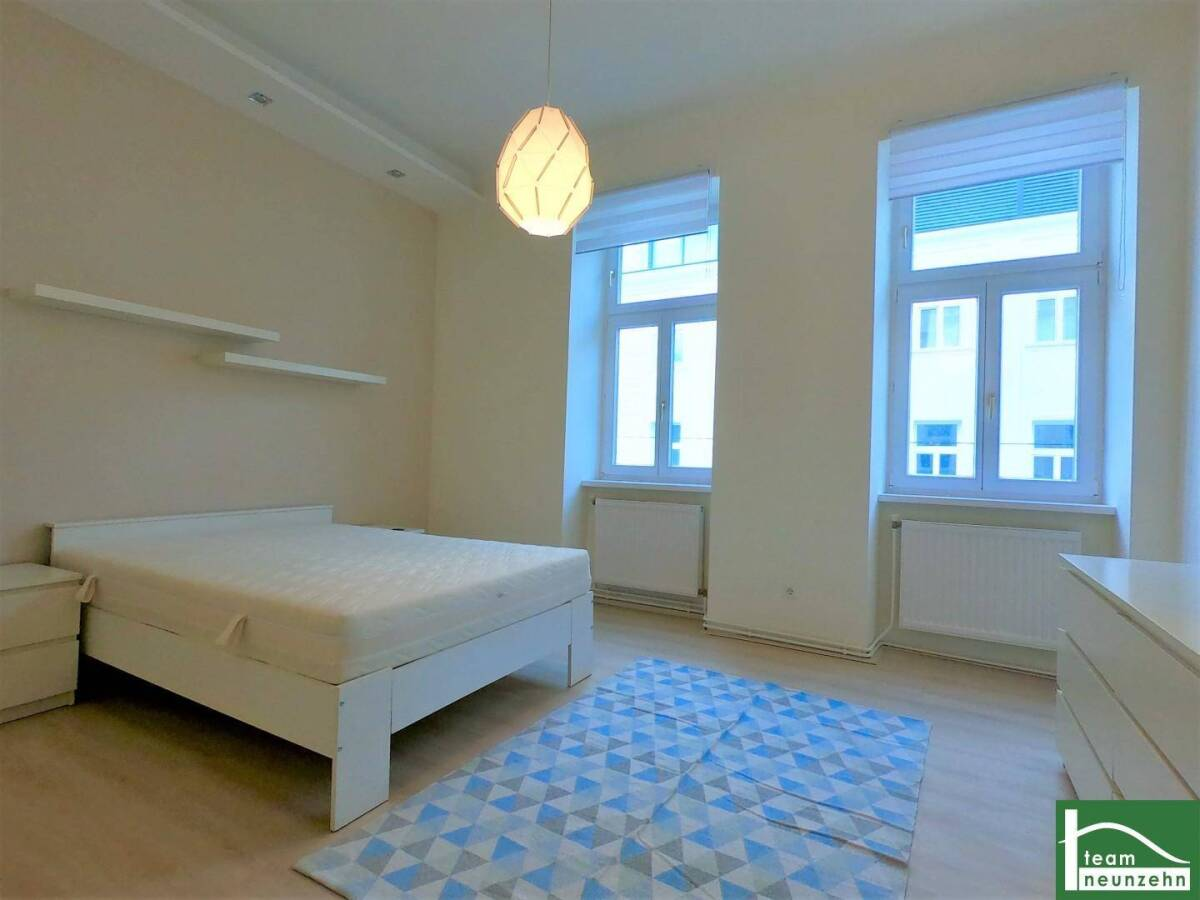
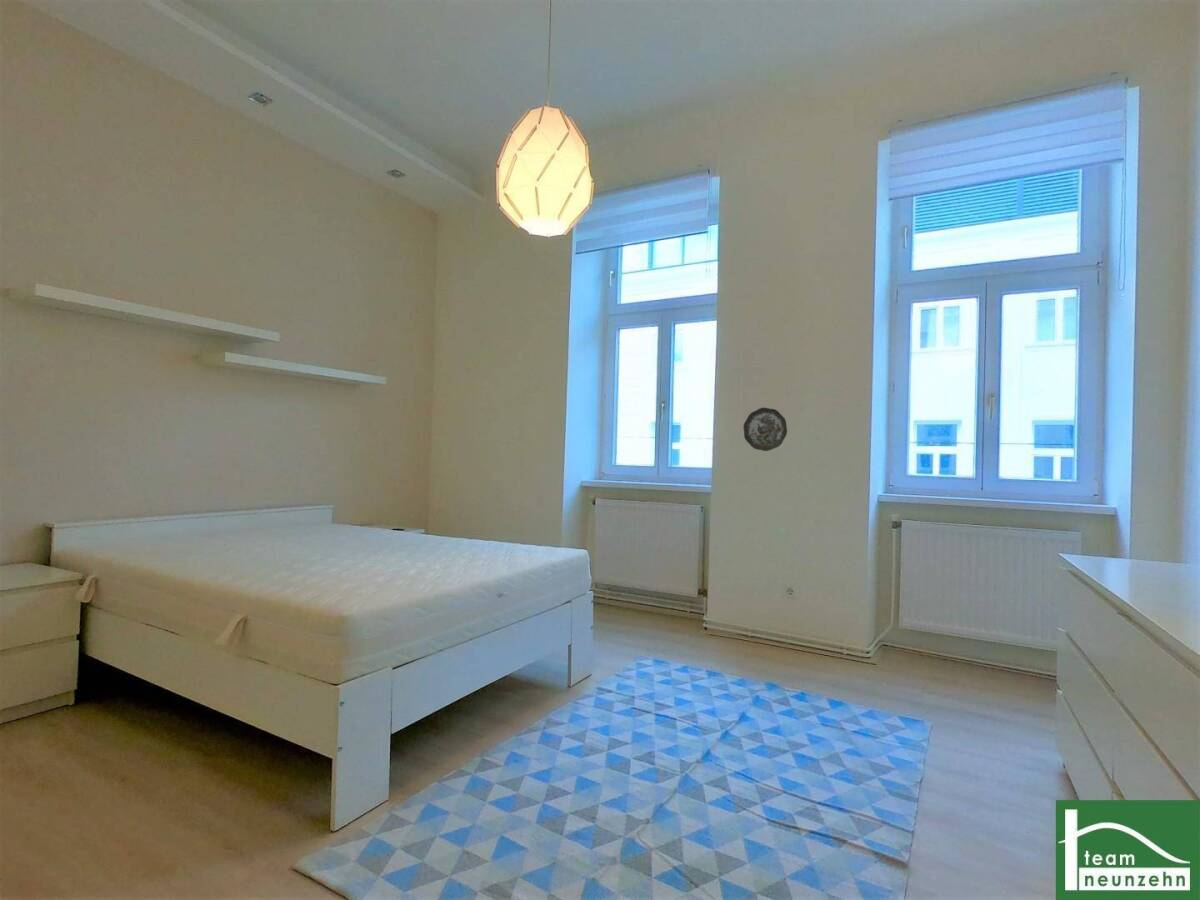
+ decorative plate [742,407,788,452]
